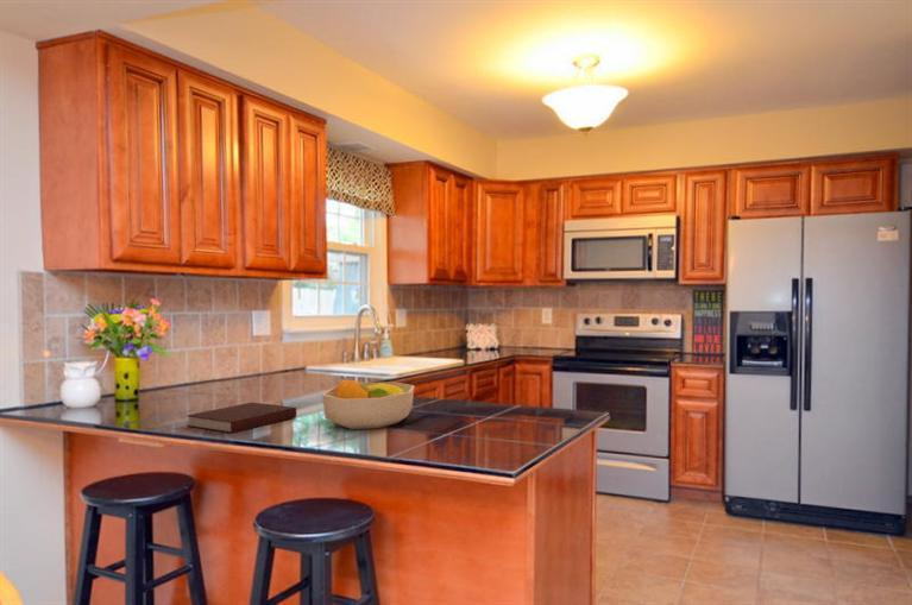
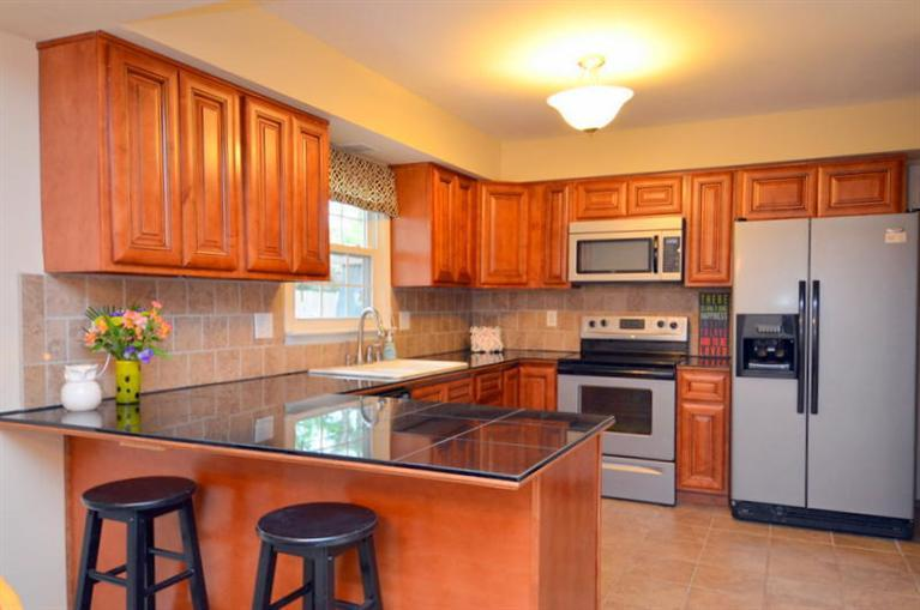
- notebook [185,402,297,434]
- fruit bowl [321,378,415,430]
